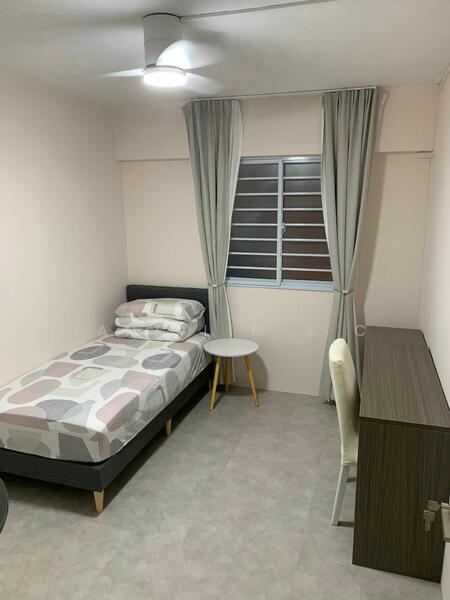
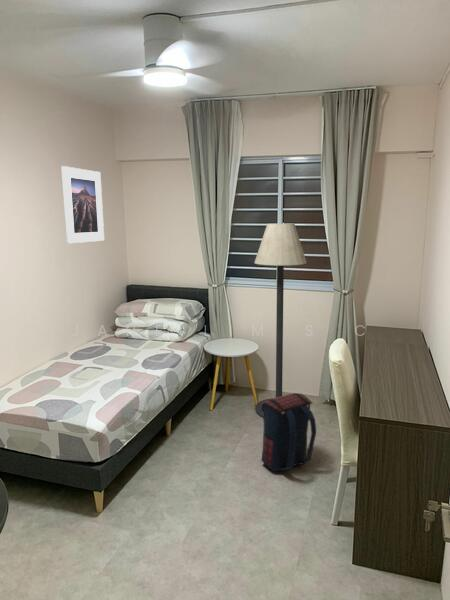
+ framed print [60,165,105,244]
+ satchel [261,392,317,473]
+ floor lamp [253,223,308,418]
